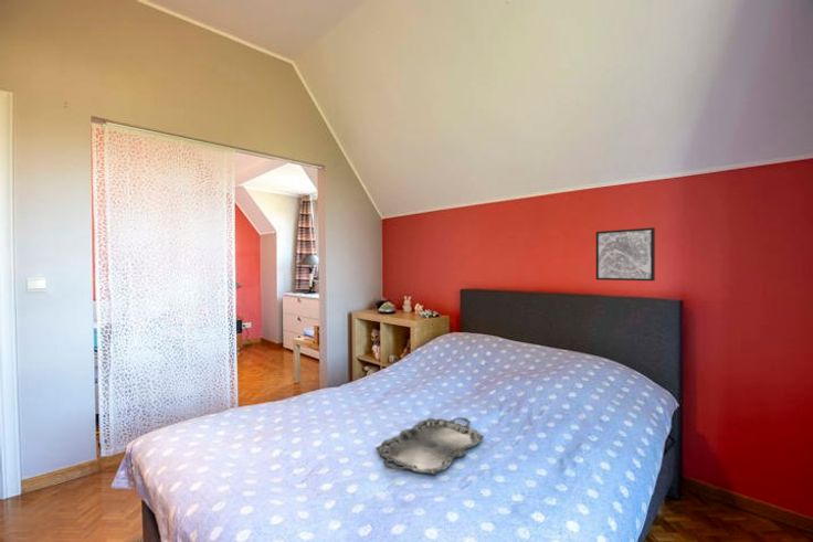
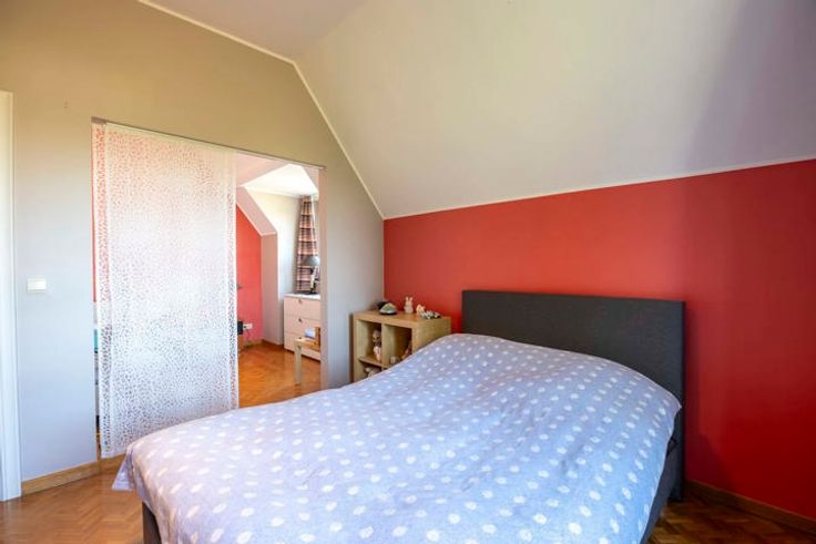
- serving tray [374,416,485,476]
- wall art [595,226,656,281]
